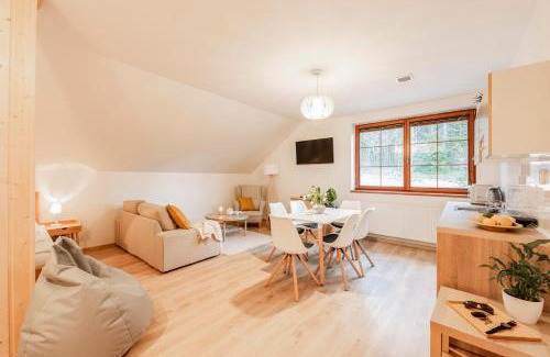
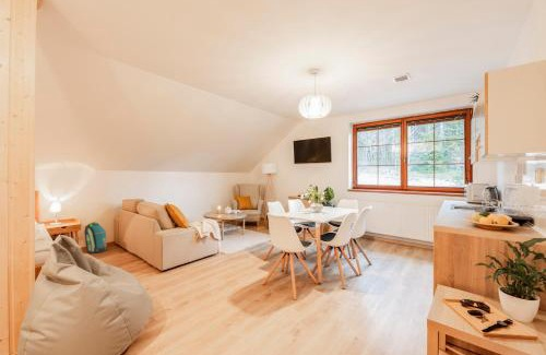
+ backpack [83,221,108,255]
